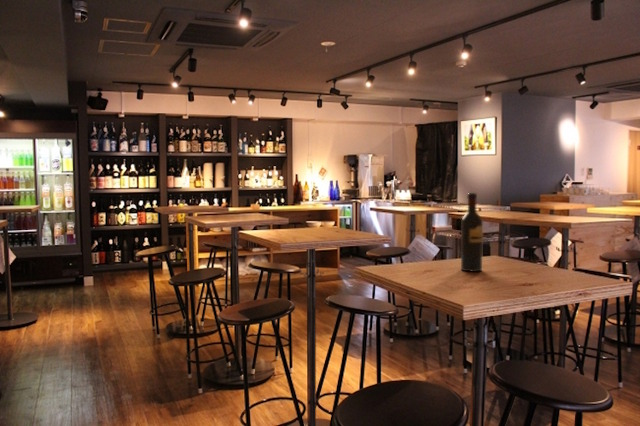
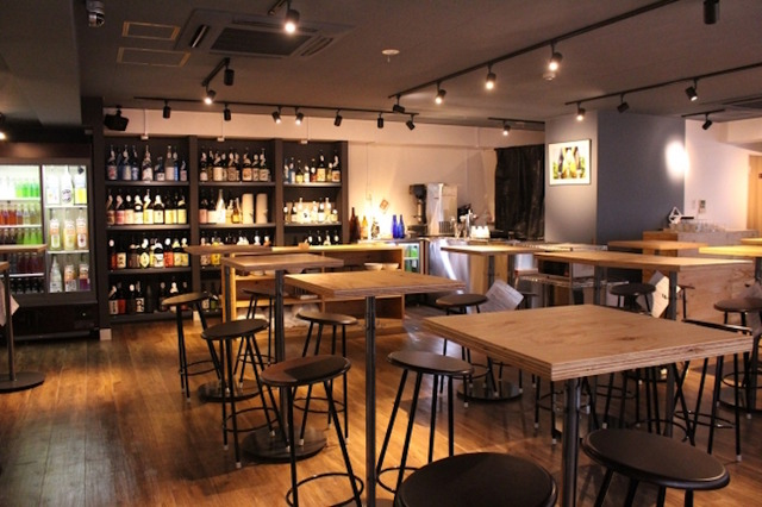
- wine bottle [460,192,484,273]
